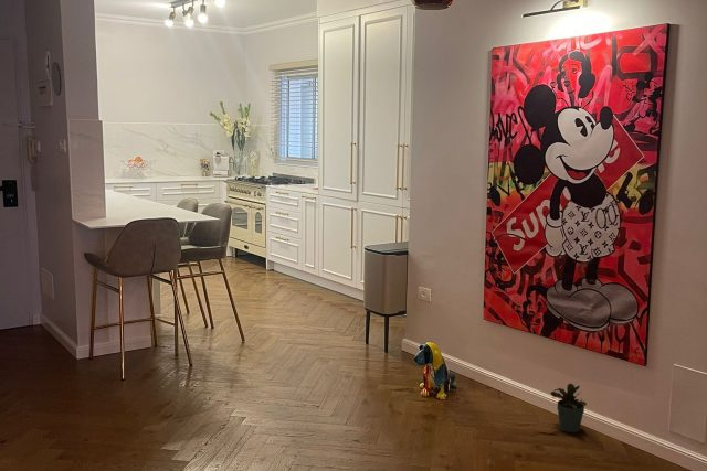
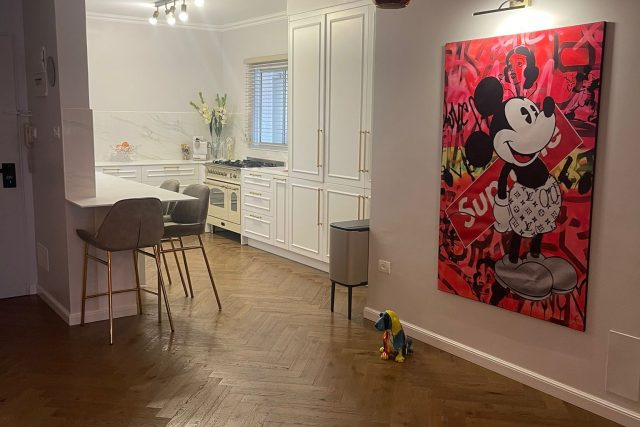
- potted plant [550,383,588,433]
